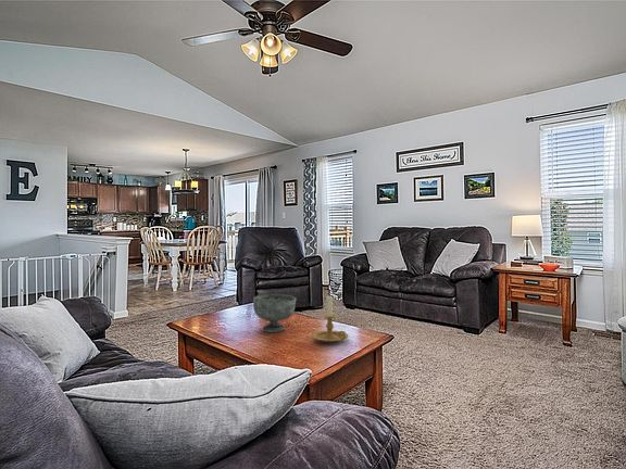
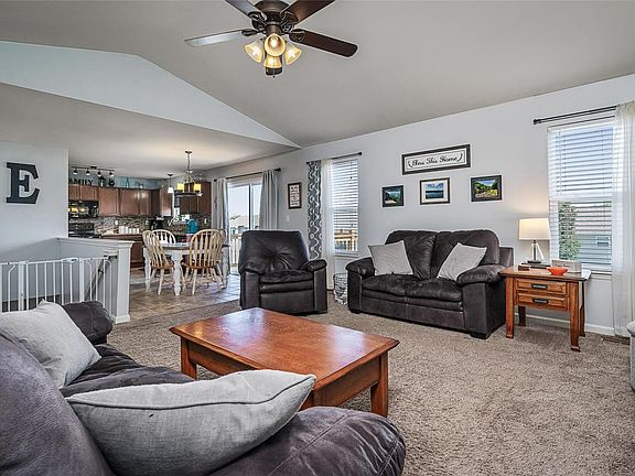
- decorative bowl [252,293,297,333]
- candle holder [311,294,349,344]
